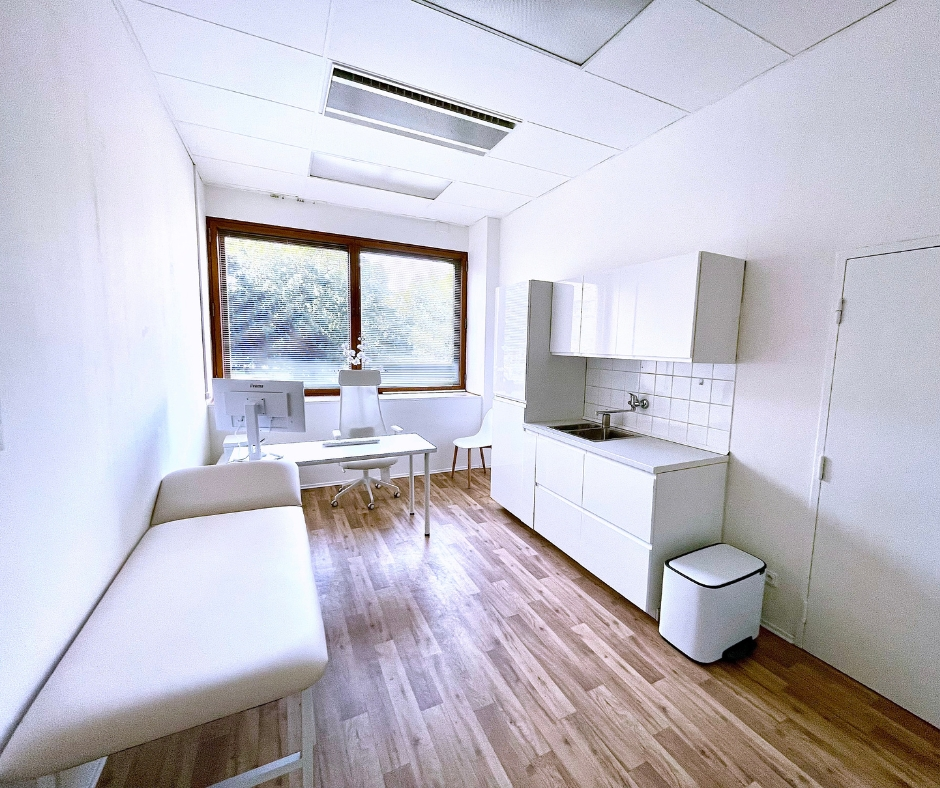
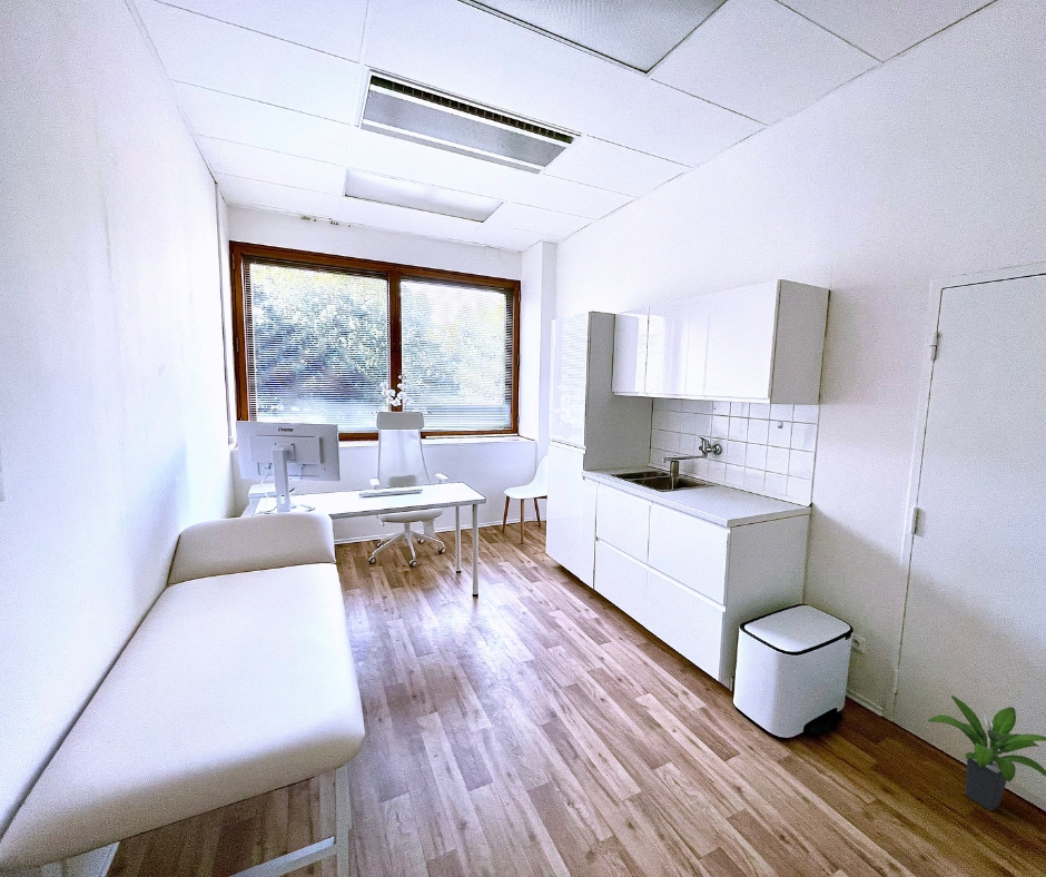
+ potted plant [927,694,1046,812]
